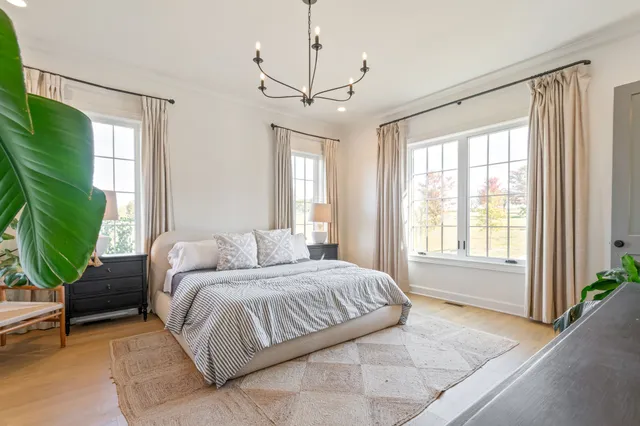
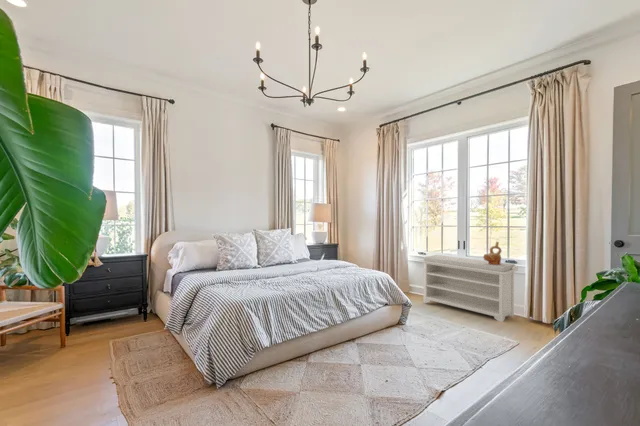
+ ceramic vessel [482,241,502,265]
+ bench [420,254,519,323]
